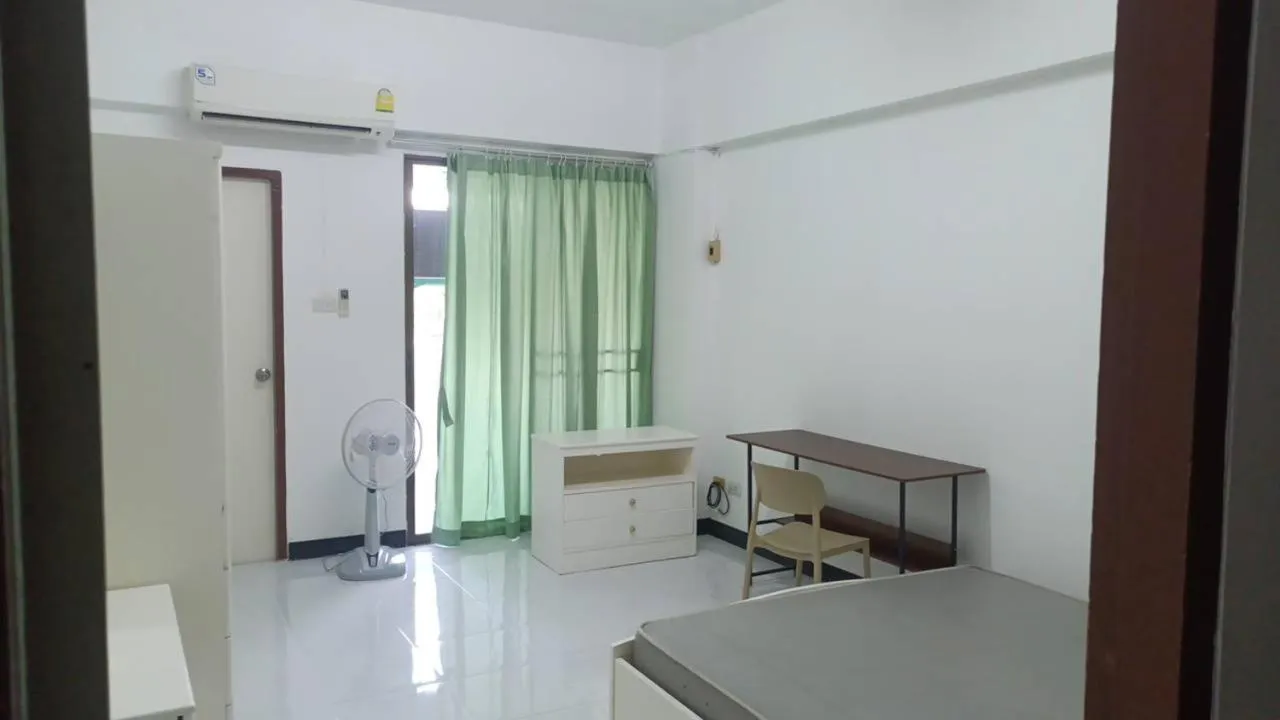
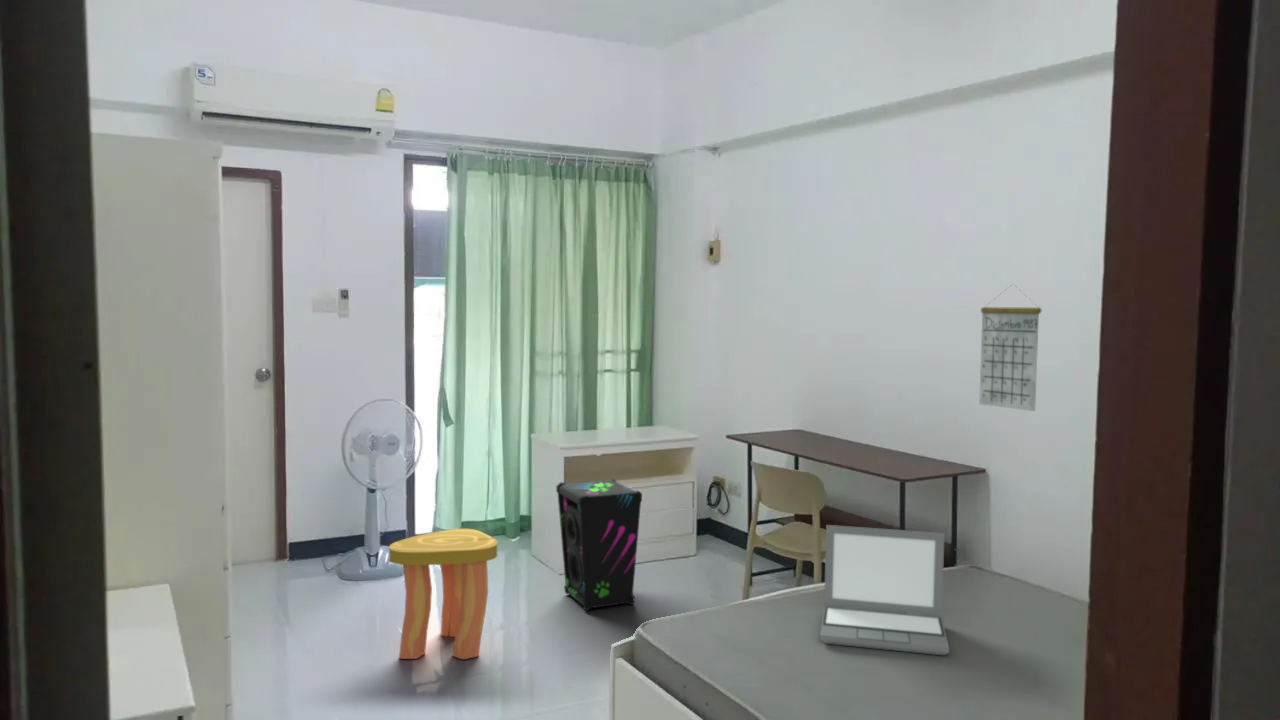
+ laptop [819,524,950,656]
+ speaker [555,478,643,612]
+ calendar [978,283,1042,412]
+ stool [387,528,499,660]
